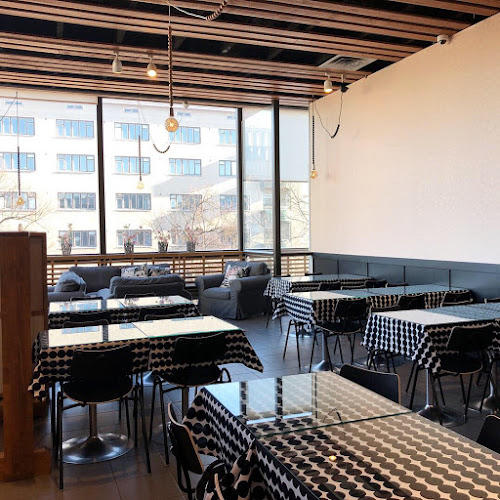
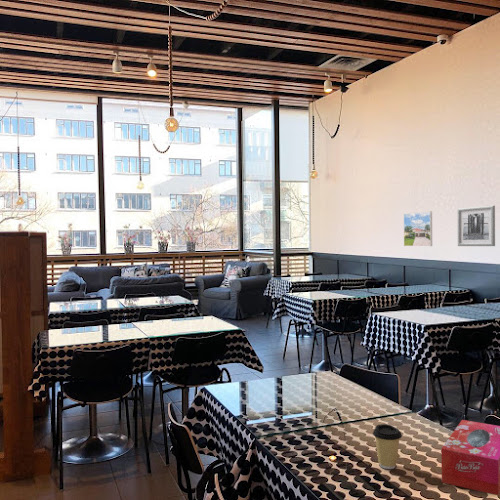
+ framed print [403,210,433,247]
+ tissue box [440,419,500,496]
+ coffee cup [372,423,403,470]
+ wall art [457,205,496,247]
